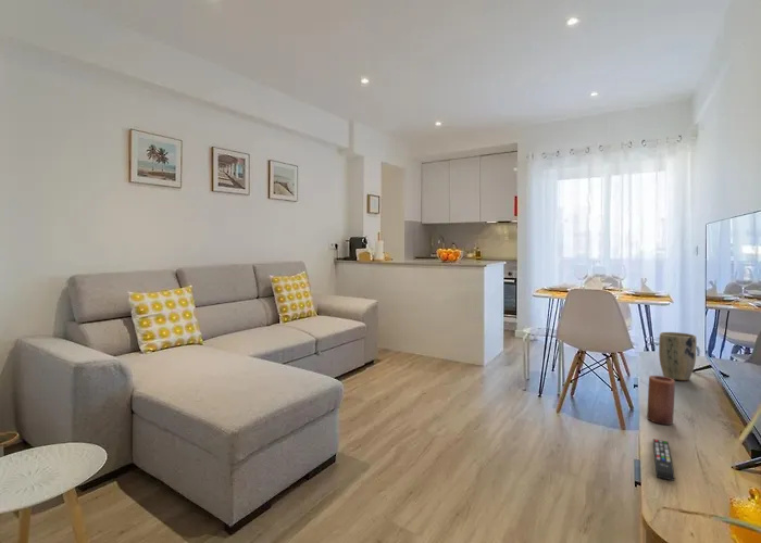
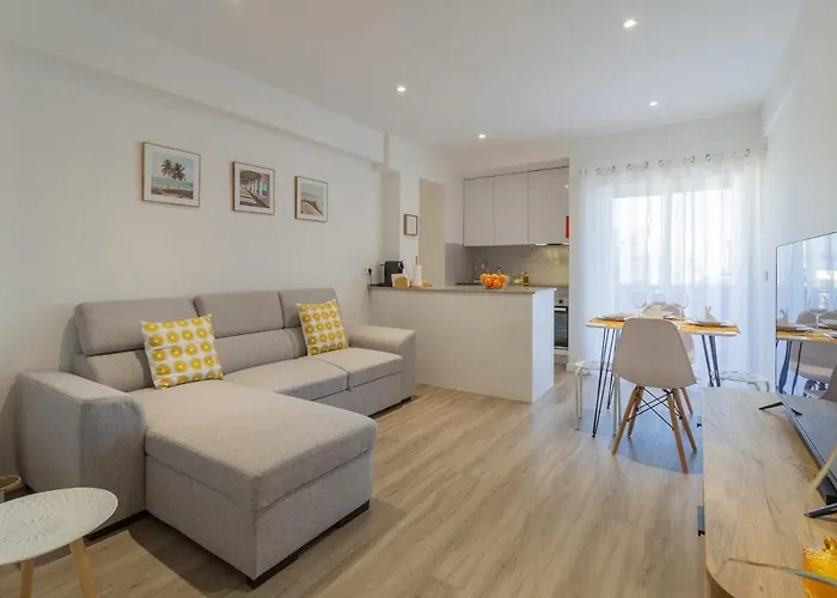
- remote control [652,438,675,482]
- plant pot [658,331,698,381]
- candle [646,375,676,426]
